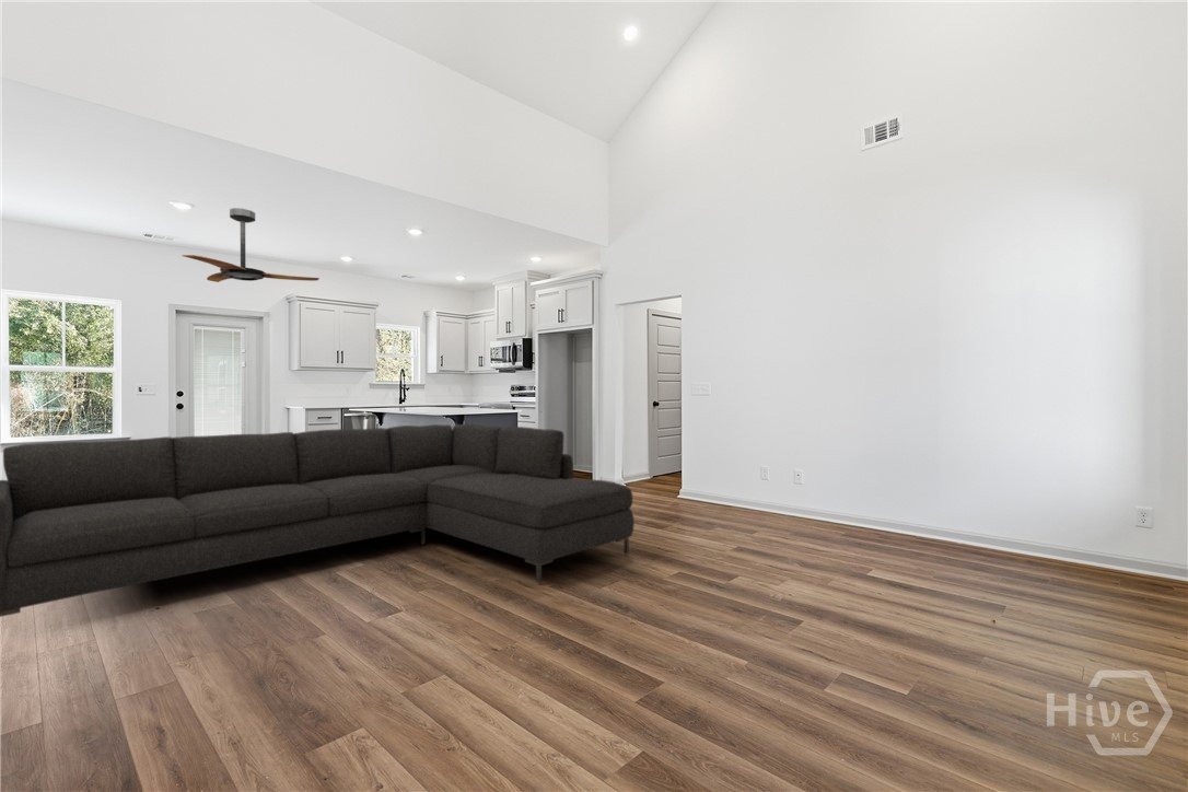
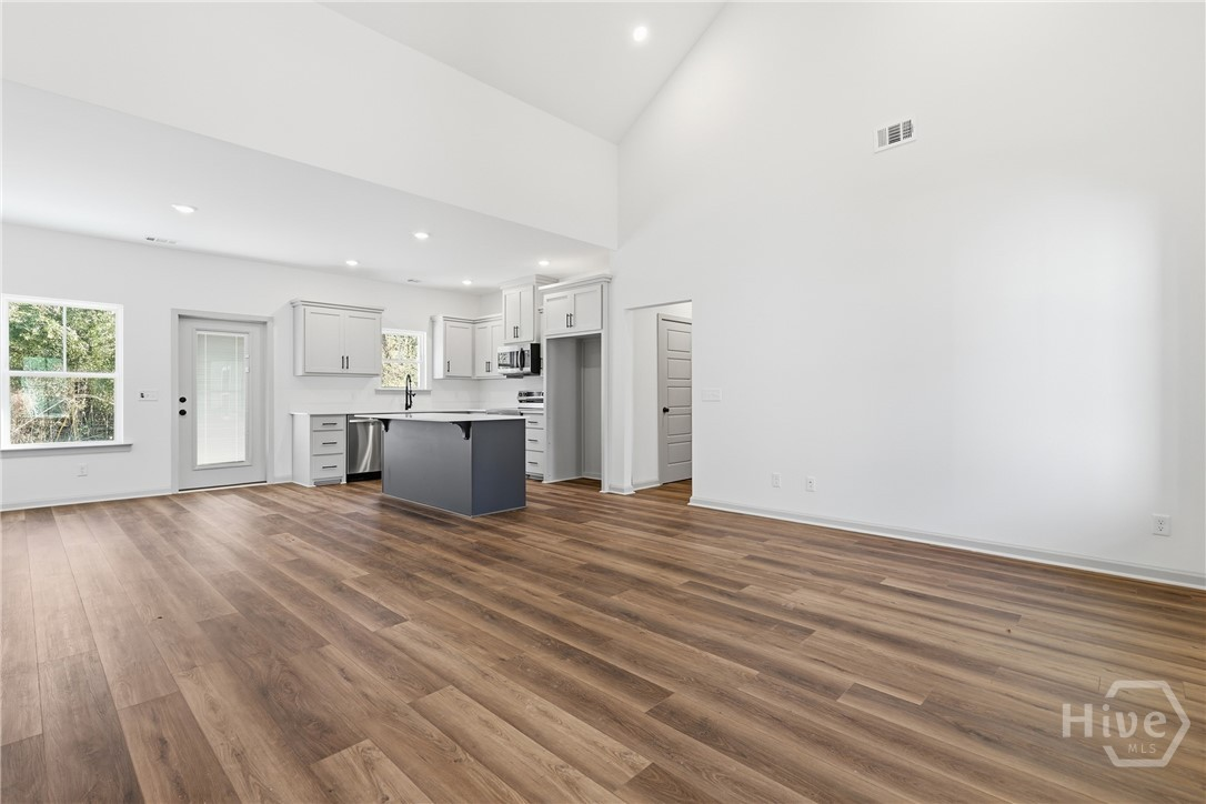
- sofa [0,423,636,618]
- ceiling fan [182,207,321,283]
